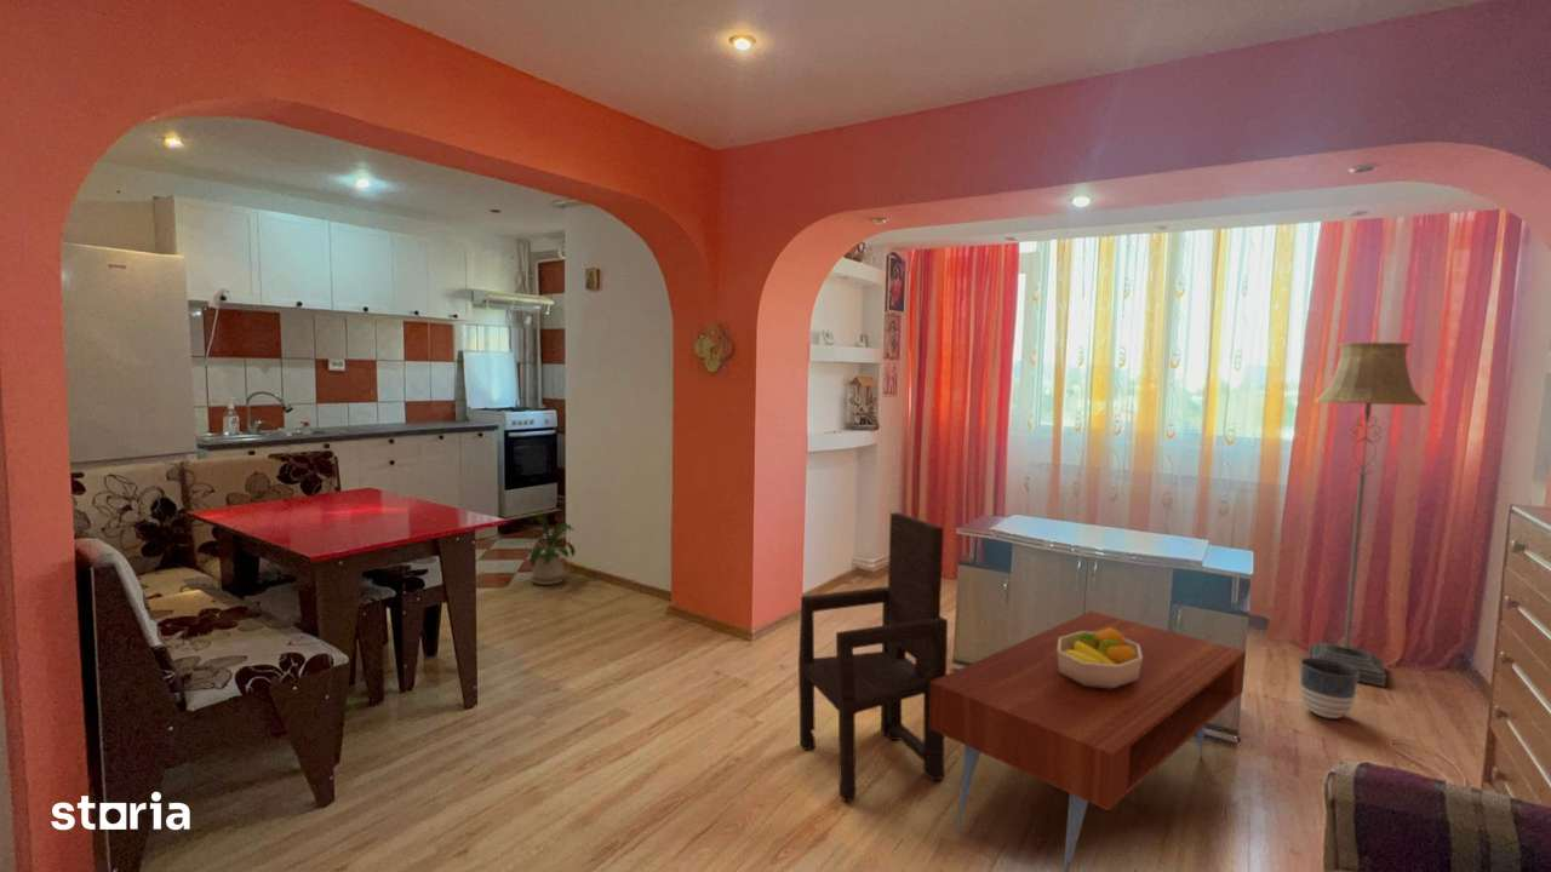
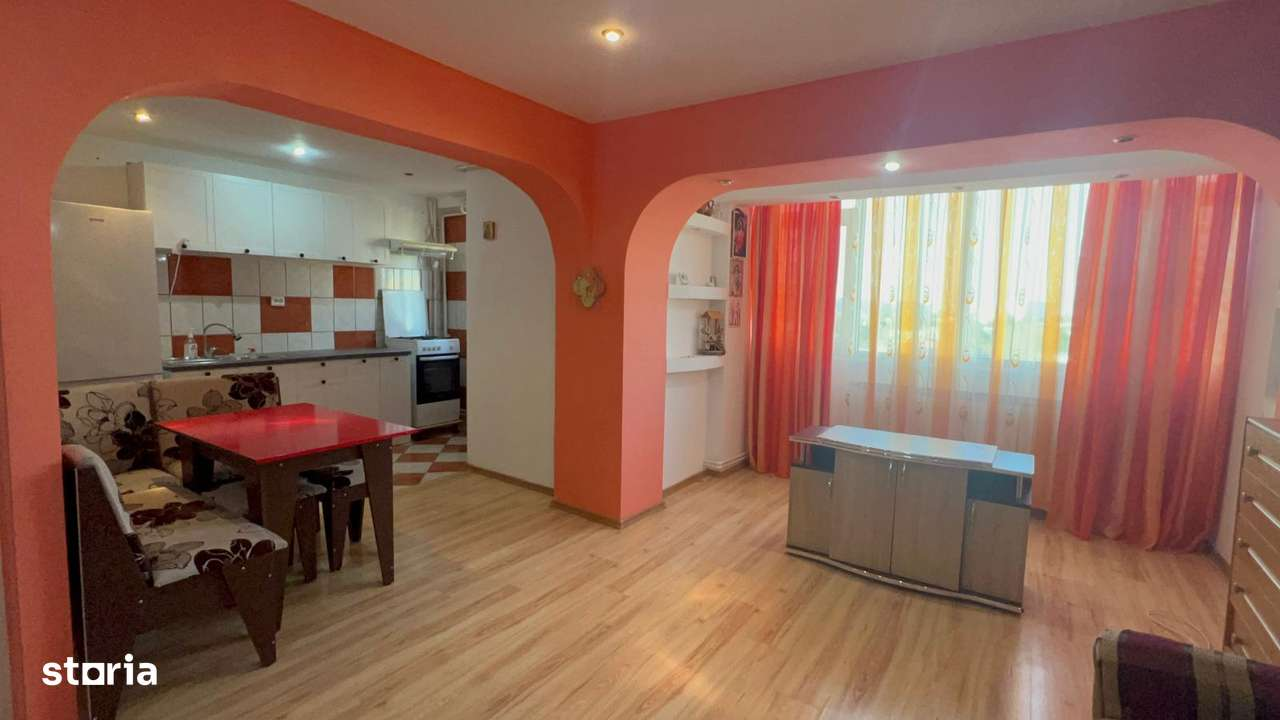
- coffee table [928,610,1247,872]
- house plant [521,514,577,586]
- floor lamp [1307,342,1427,688]
- planter [1299,656,1358,719]
- fruit bowl [1058,627,1143,689]
- armchair [797,511,949,804]
